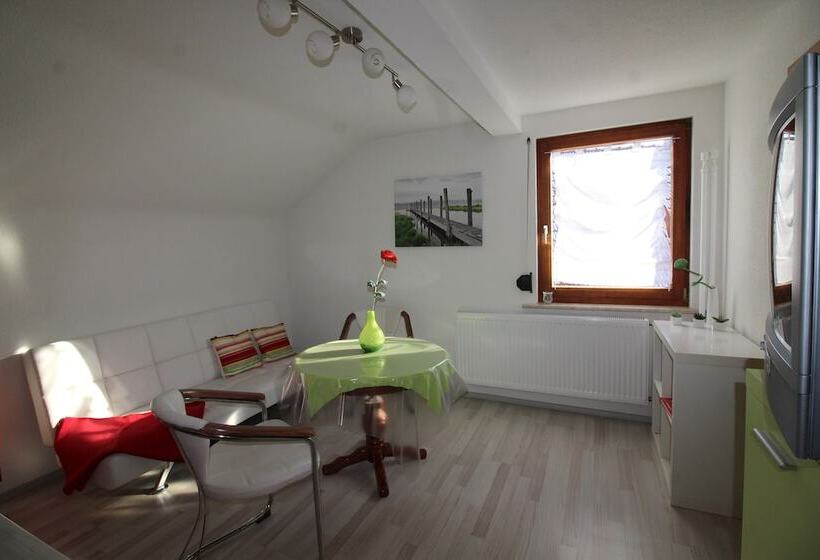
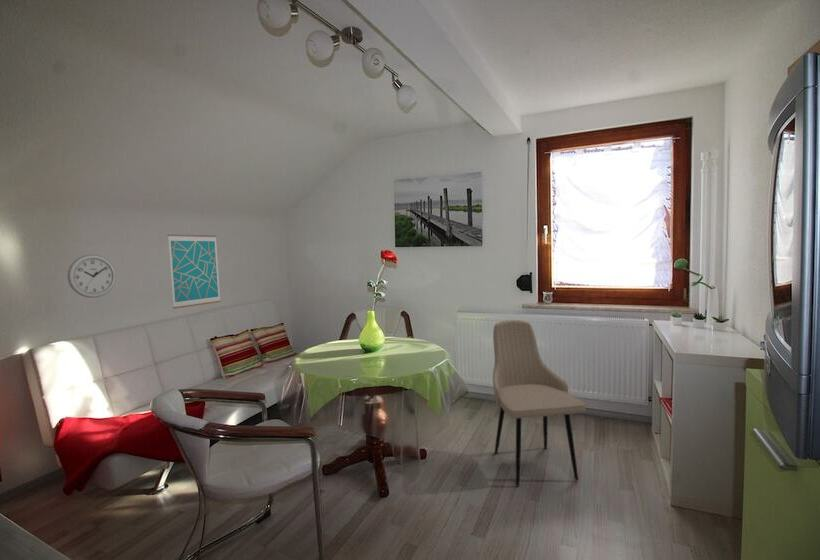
+ wall clock [67,253,117,299]
+ wall art [167,233,222,310]
+ dining chair [492,319,587,488]
